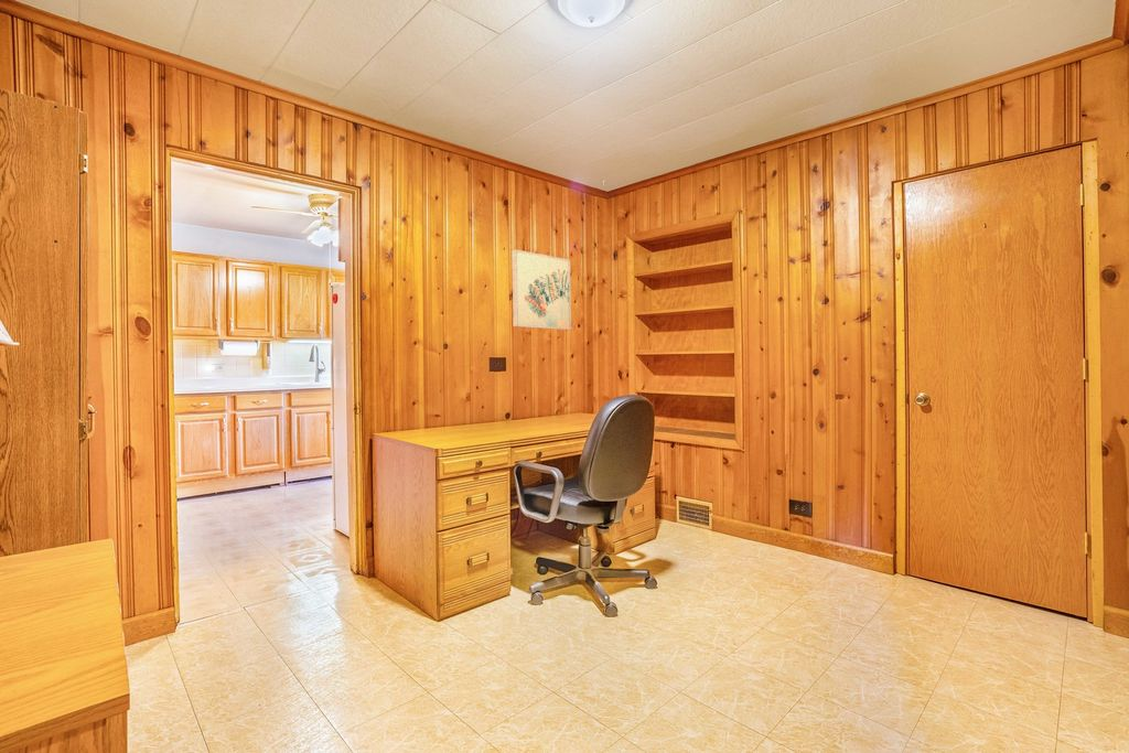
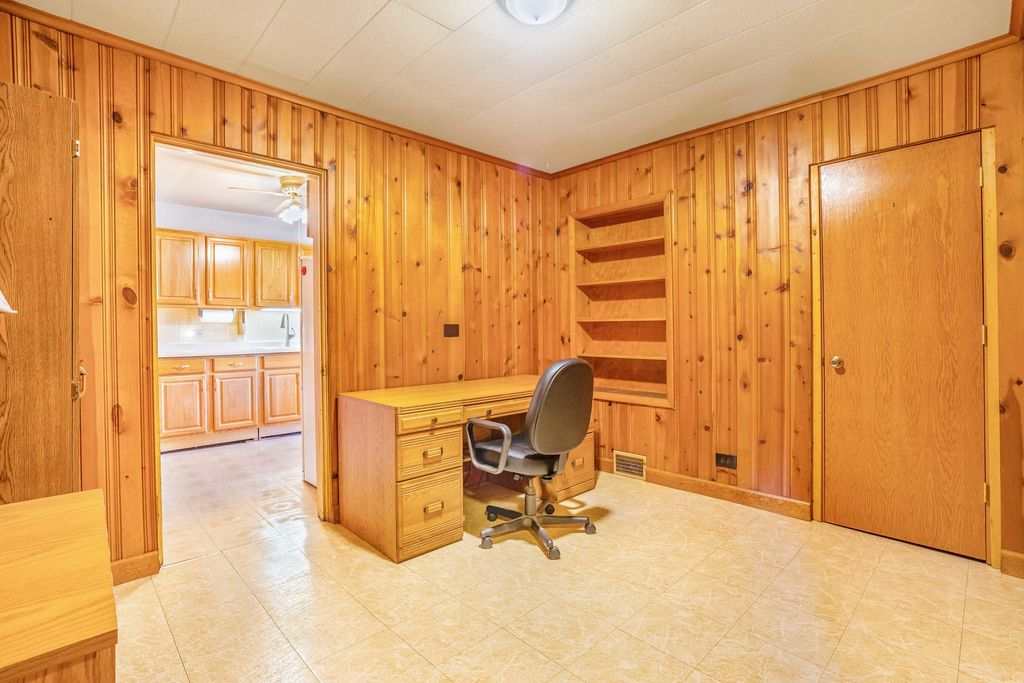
- wall art [512,248,572,331]
